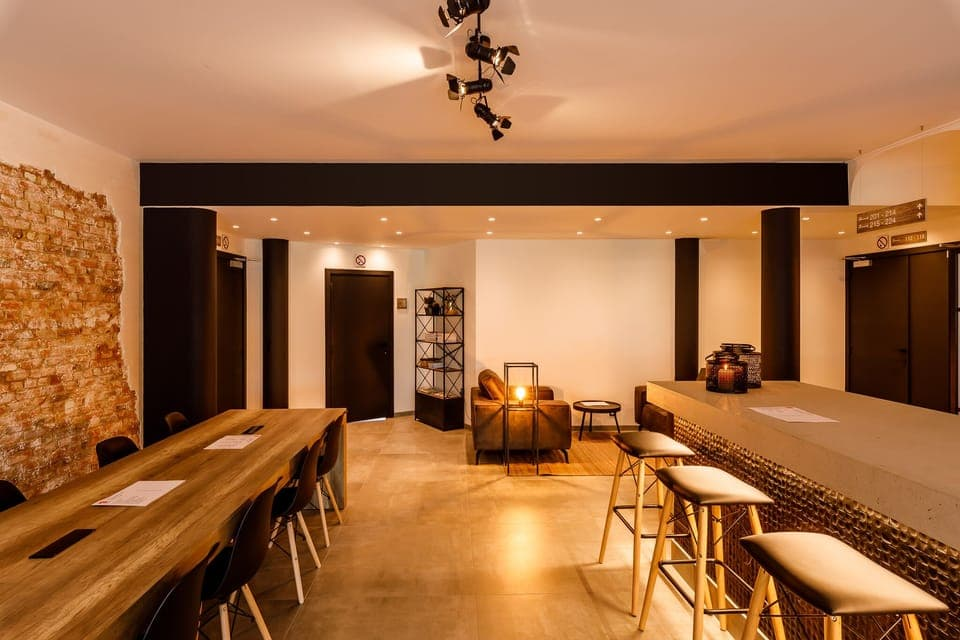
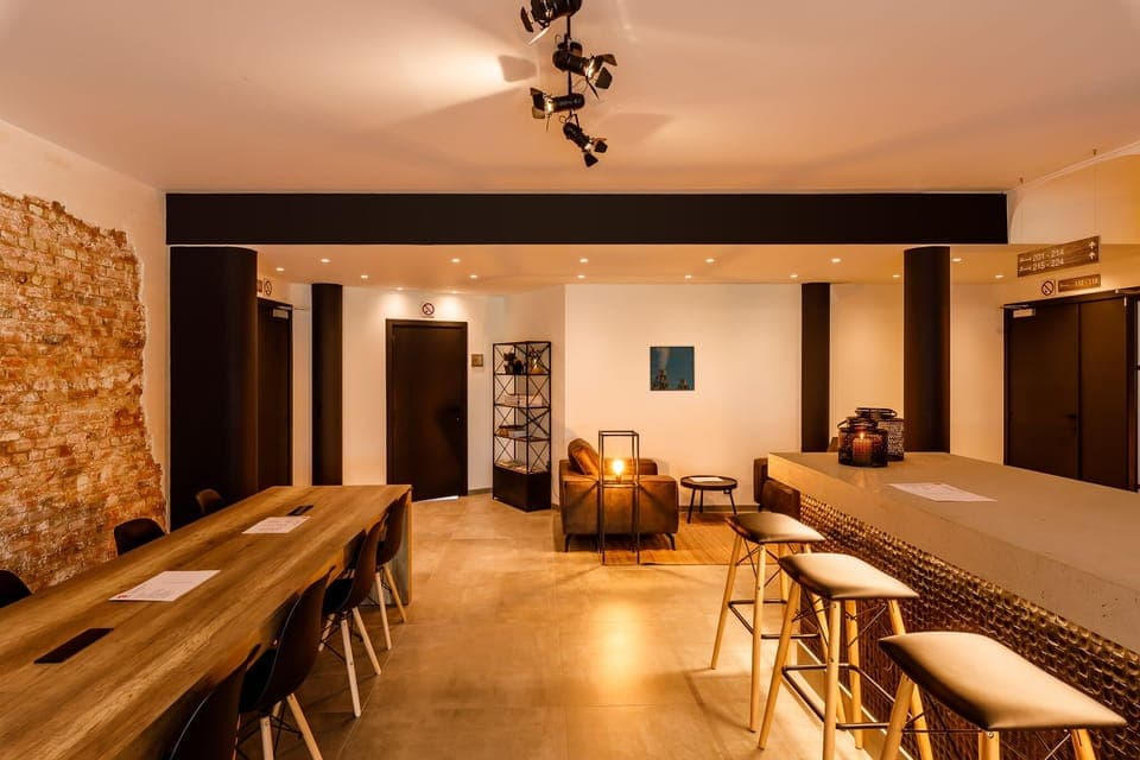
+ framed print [648,346,696,392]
